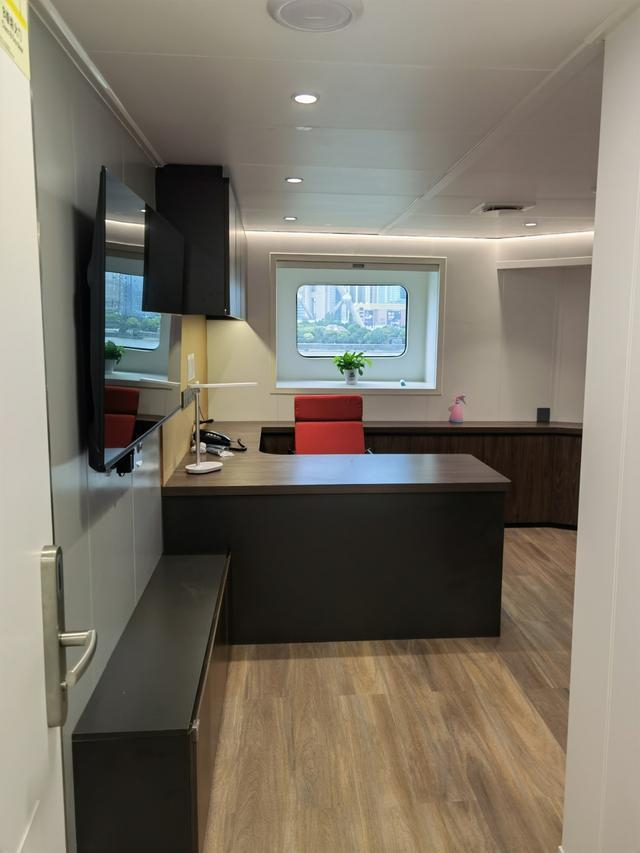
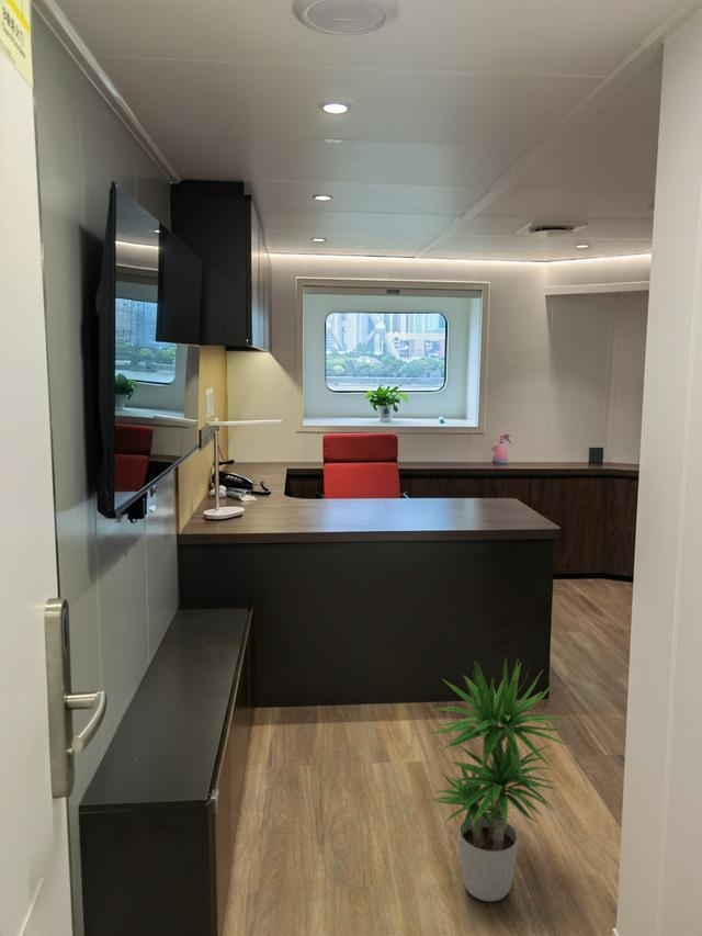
+ potted plant [427,658,570,902]
